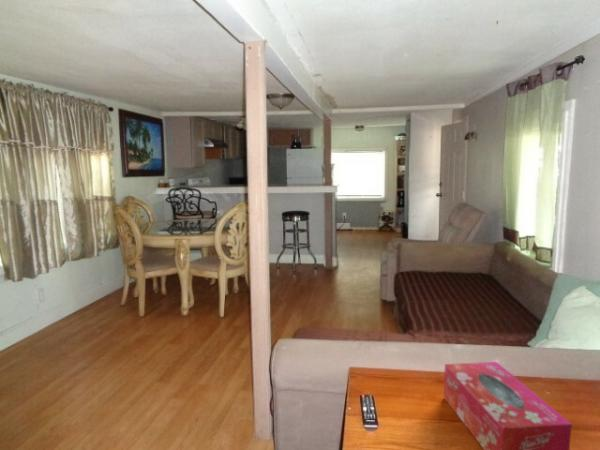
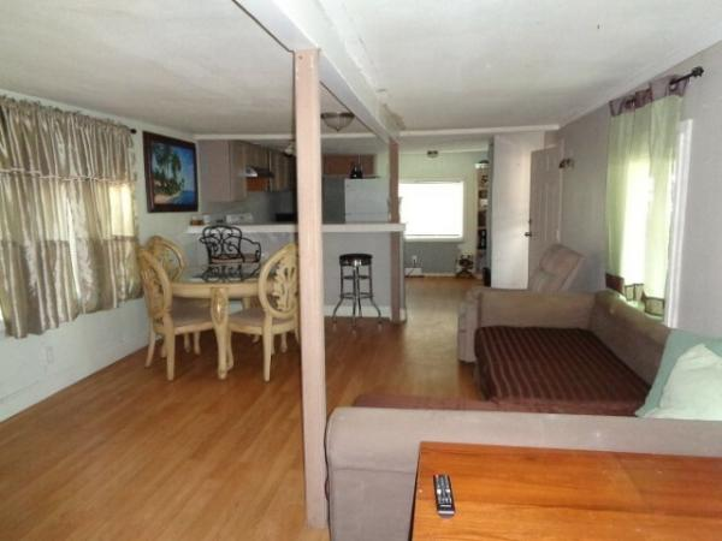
- tissue box [443,361,573,450]
